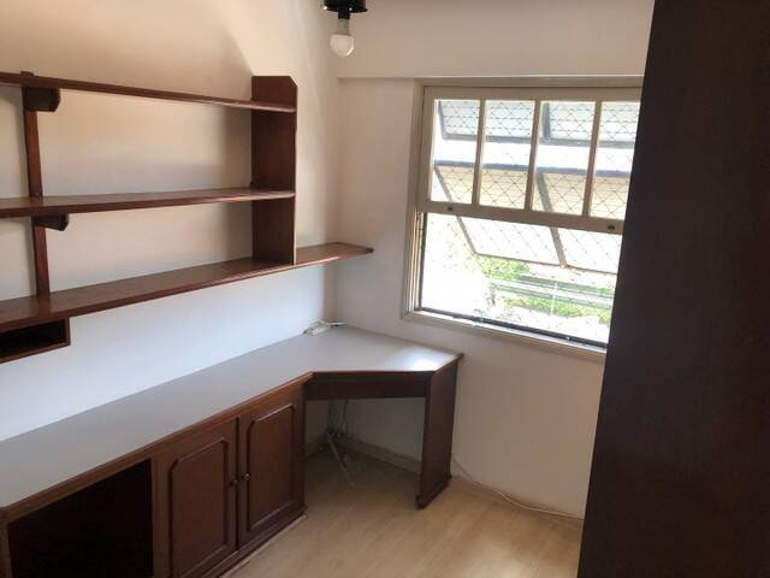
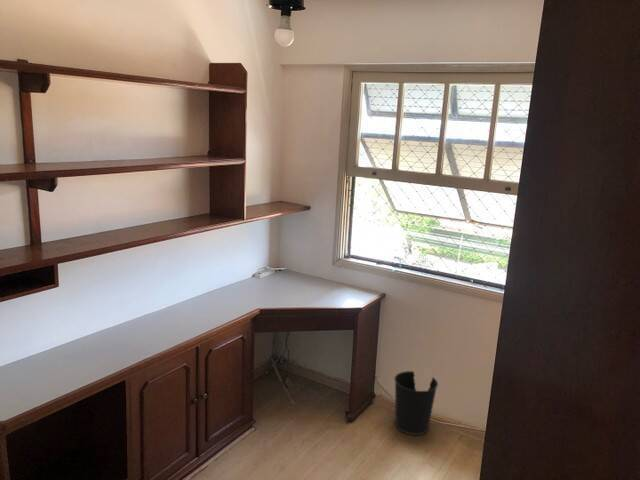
+ wastebasket [393,370,439,436]
